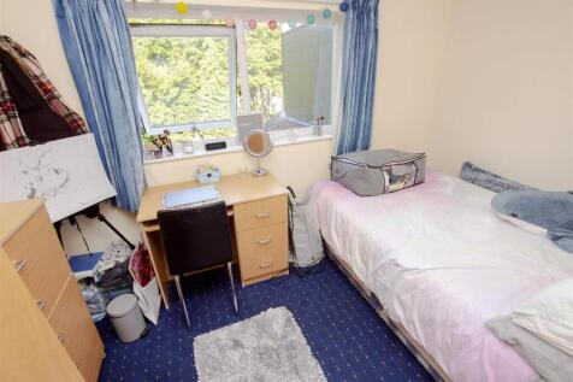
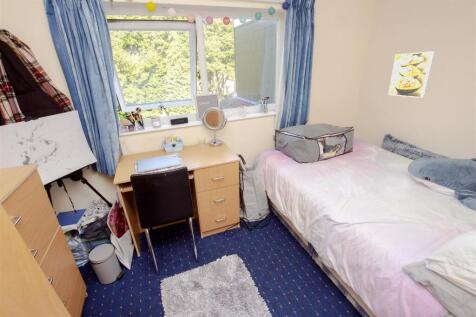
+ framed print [387,50,435,99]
